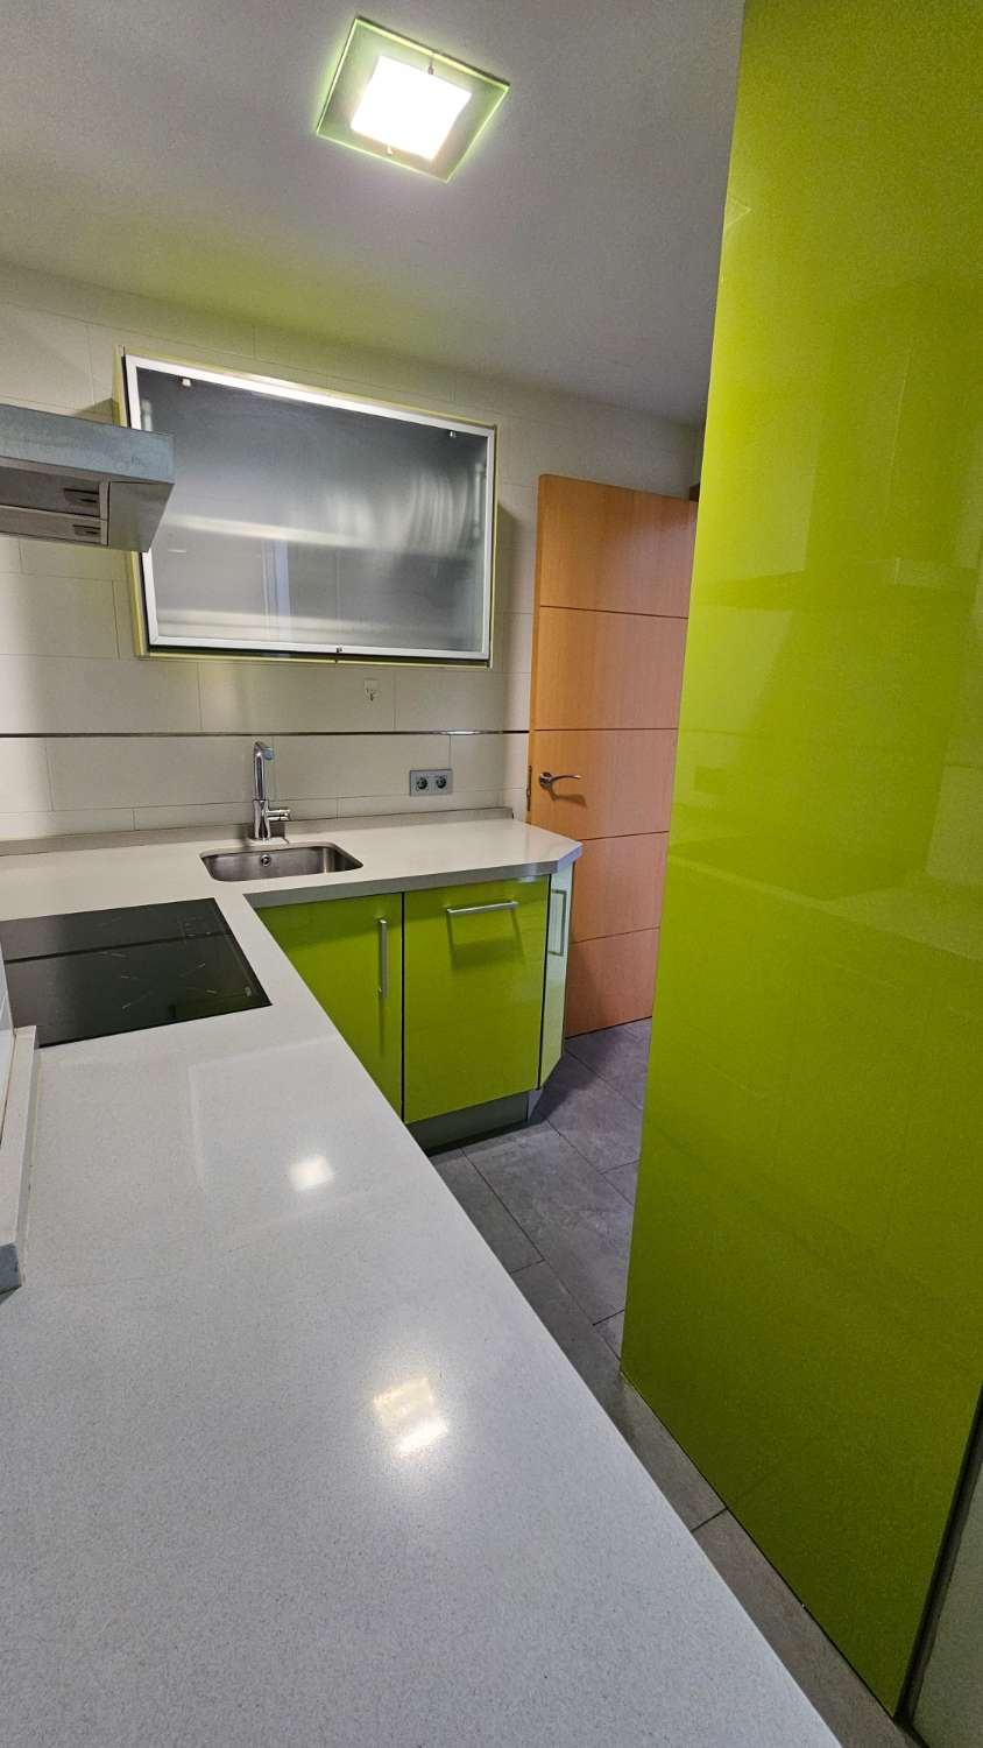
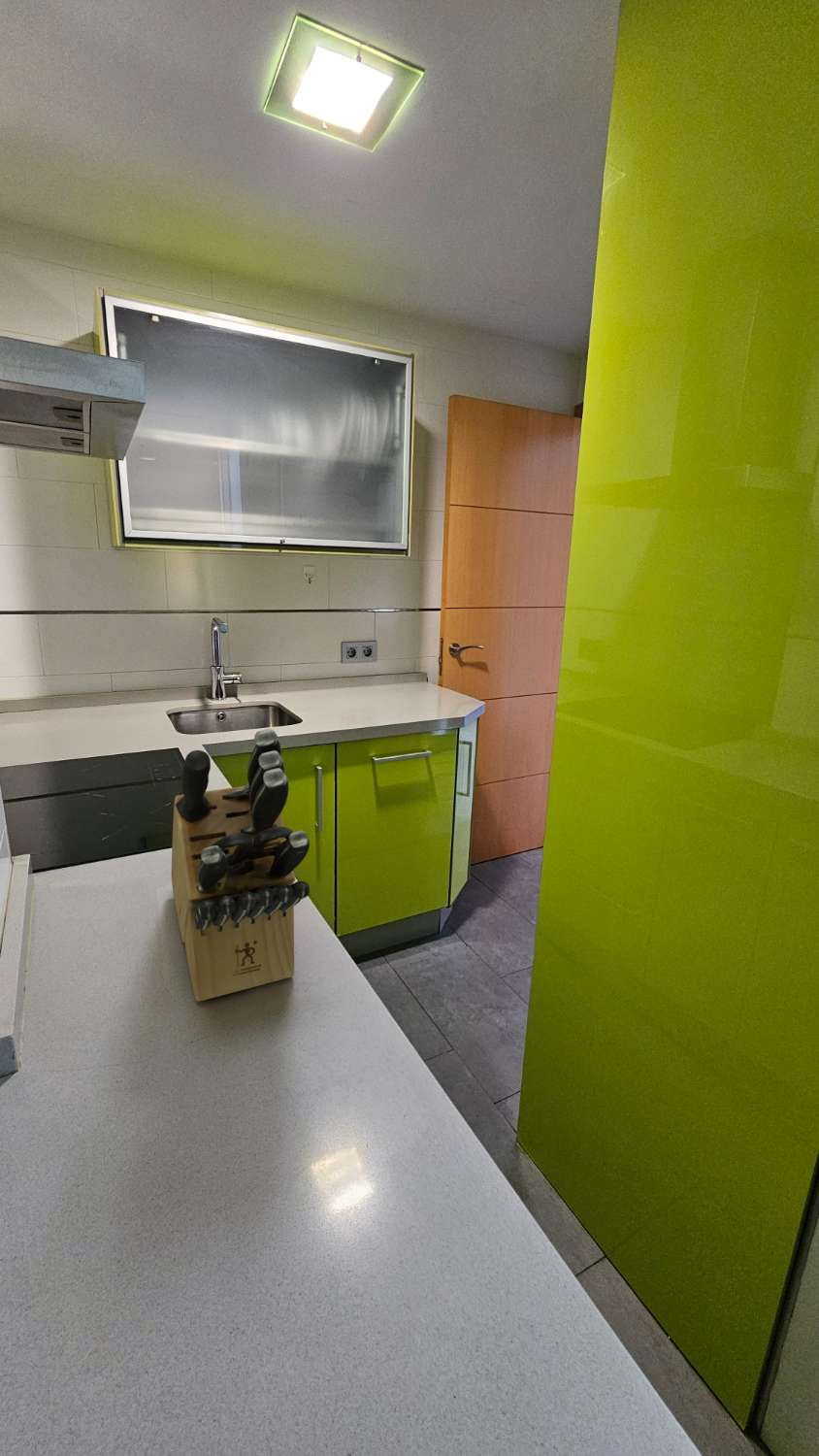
+ knife block [171,728,311,1002]
